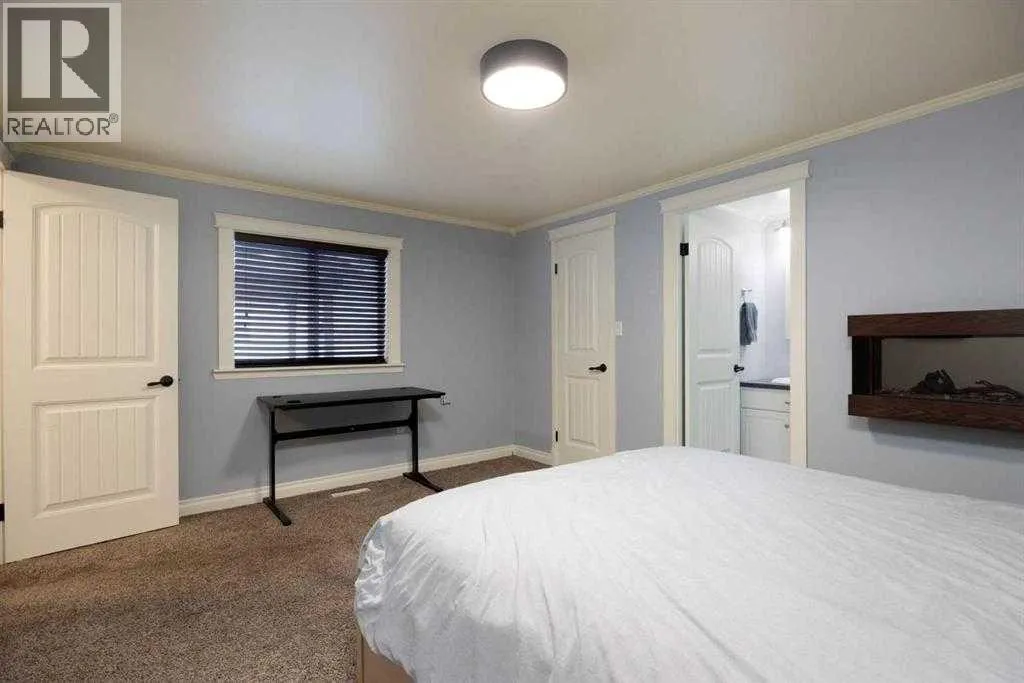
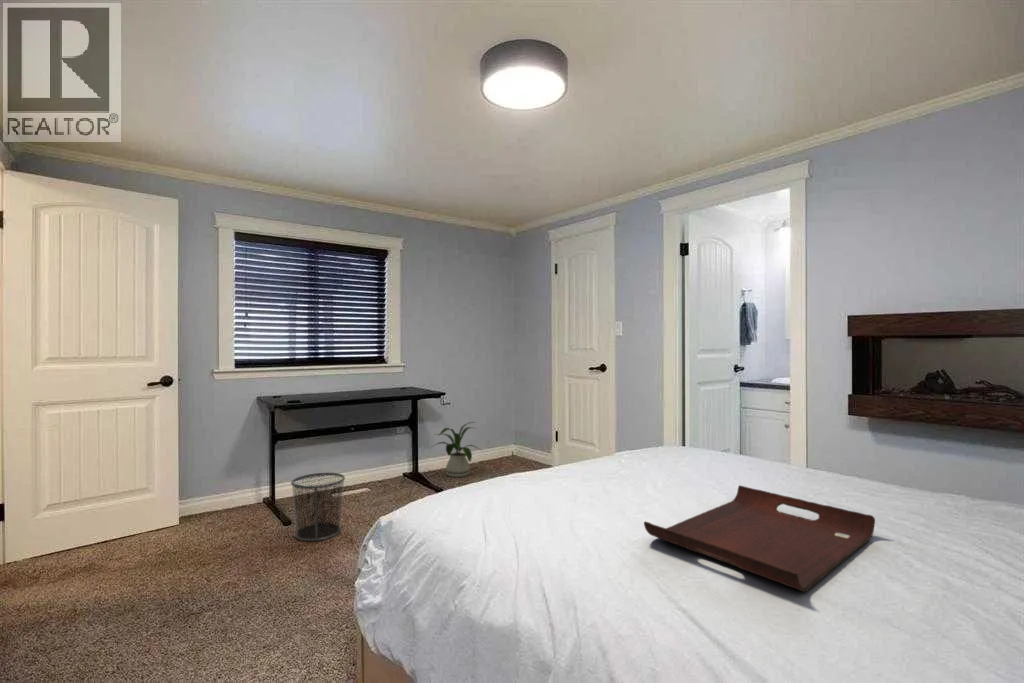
+ house plant [429,421,486,478]
+ waste bin [290,472,346,542]
+ serving tray [643,484,876,593]
